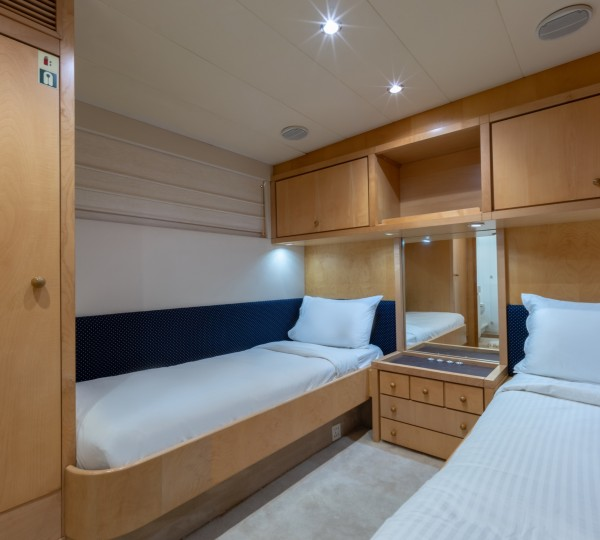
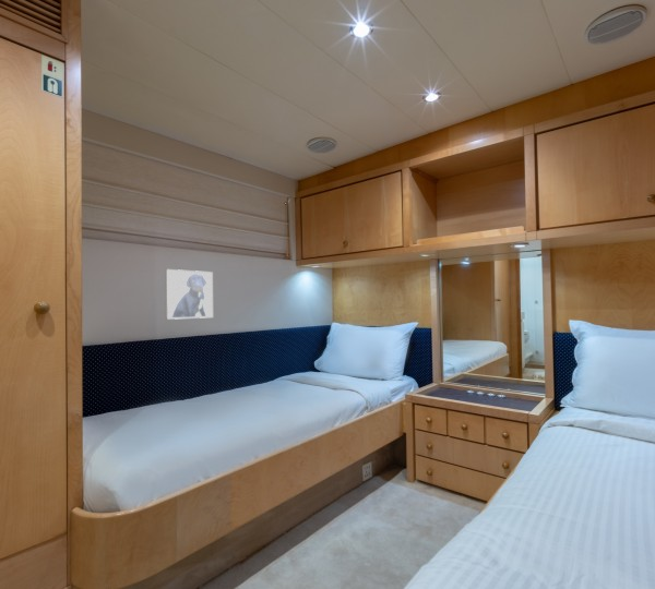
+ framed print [165,268,214,321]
